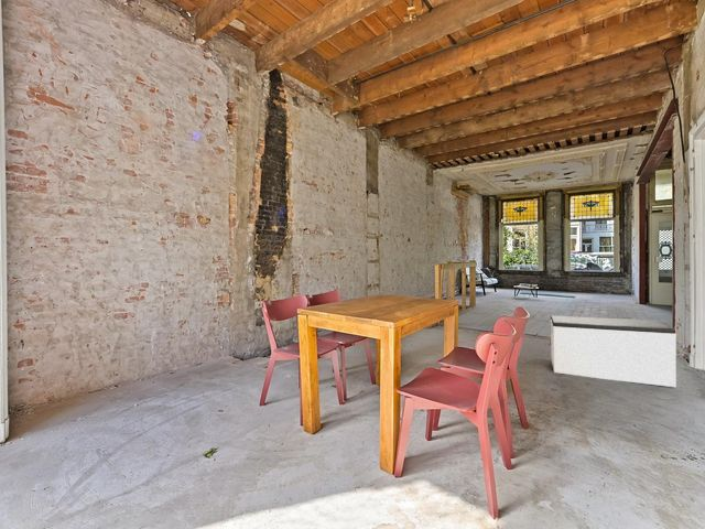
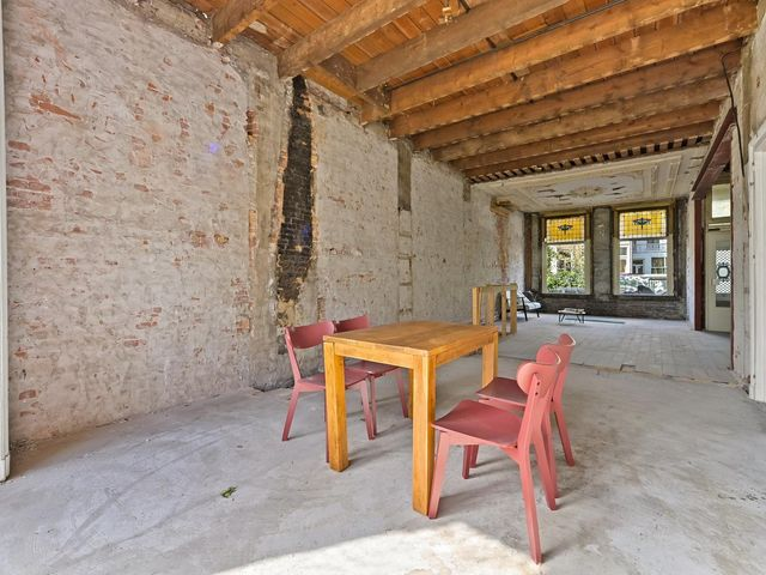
- bench [550,315,677,388]
